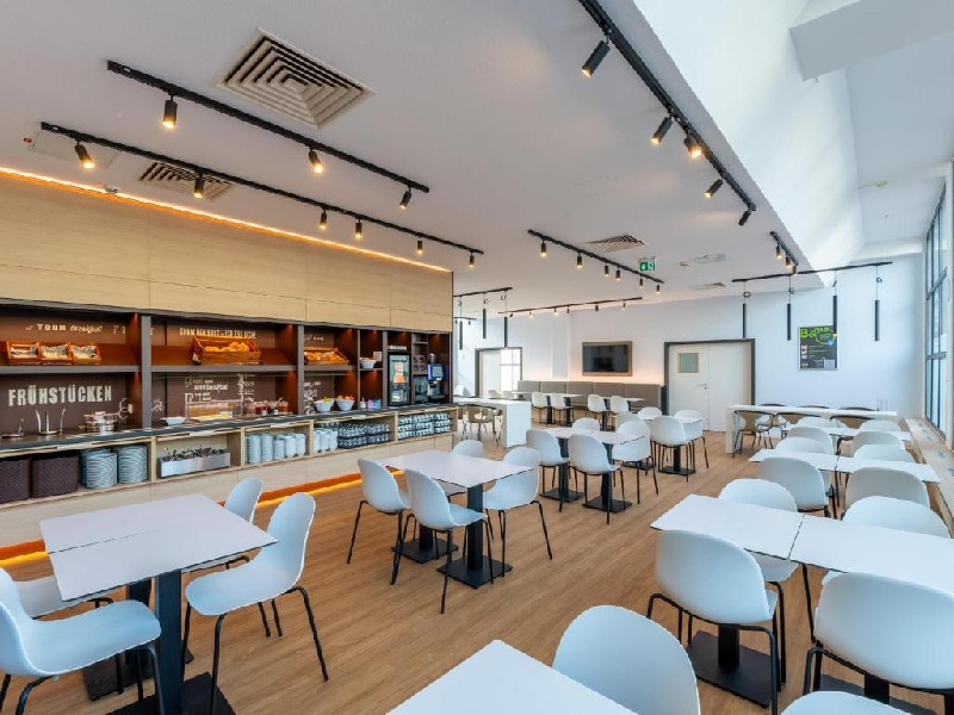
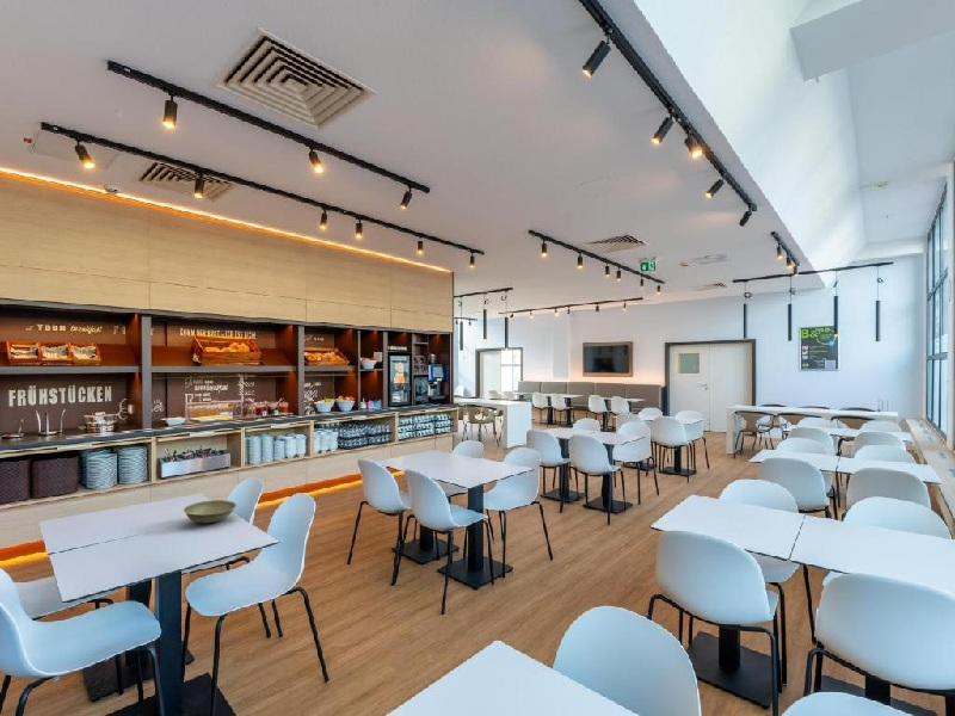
+ bowl [183,499,238,524]
